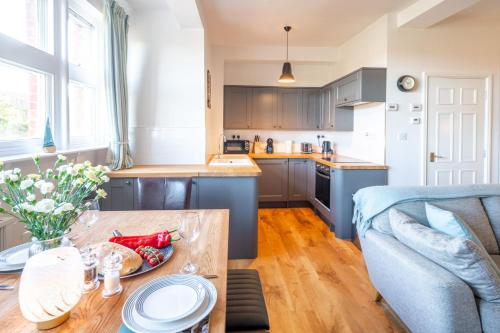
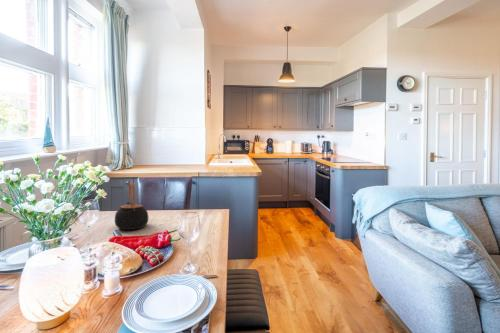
+ teapot [114,181,149,231]
